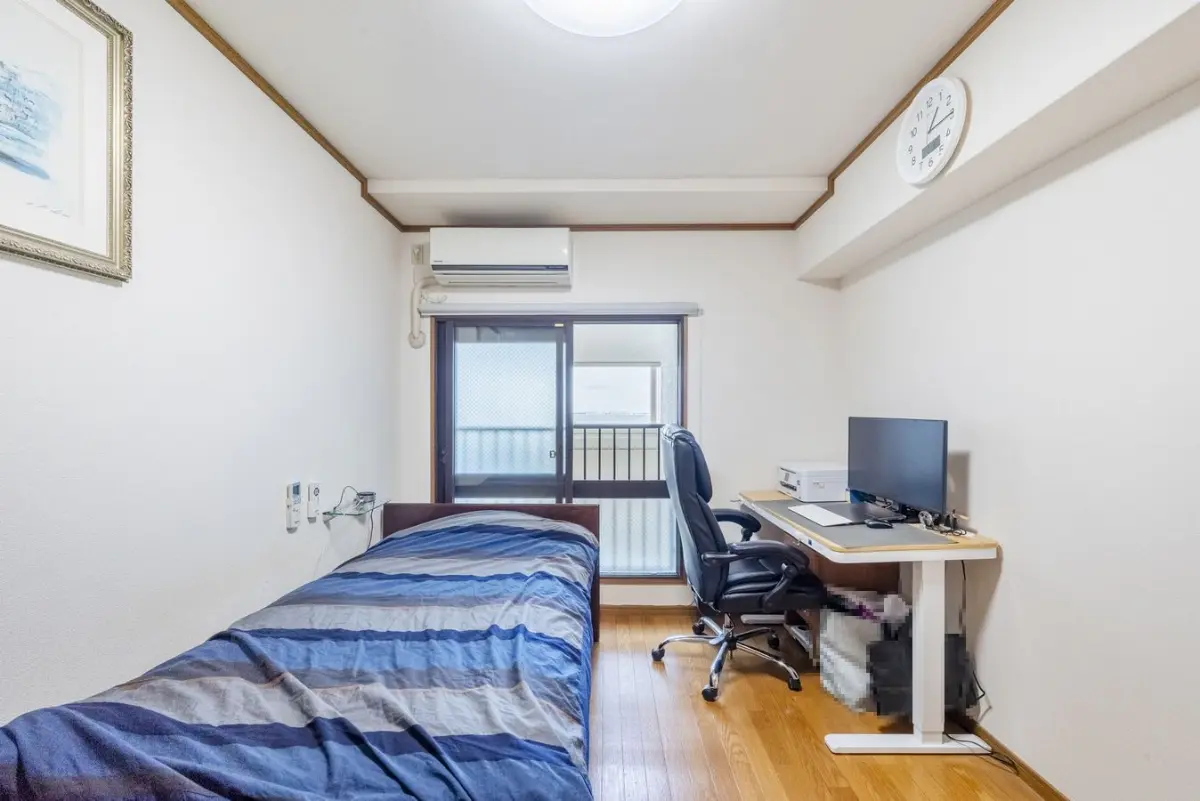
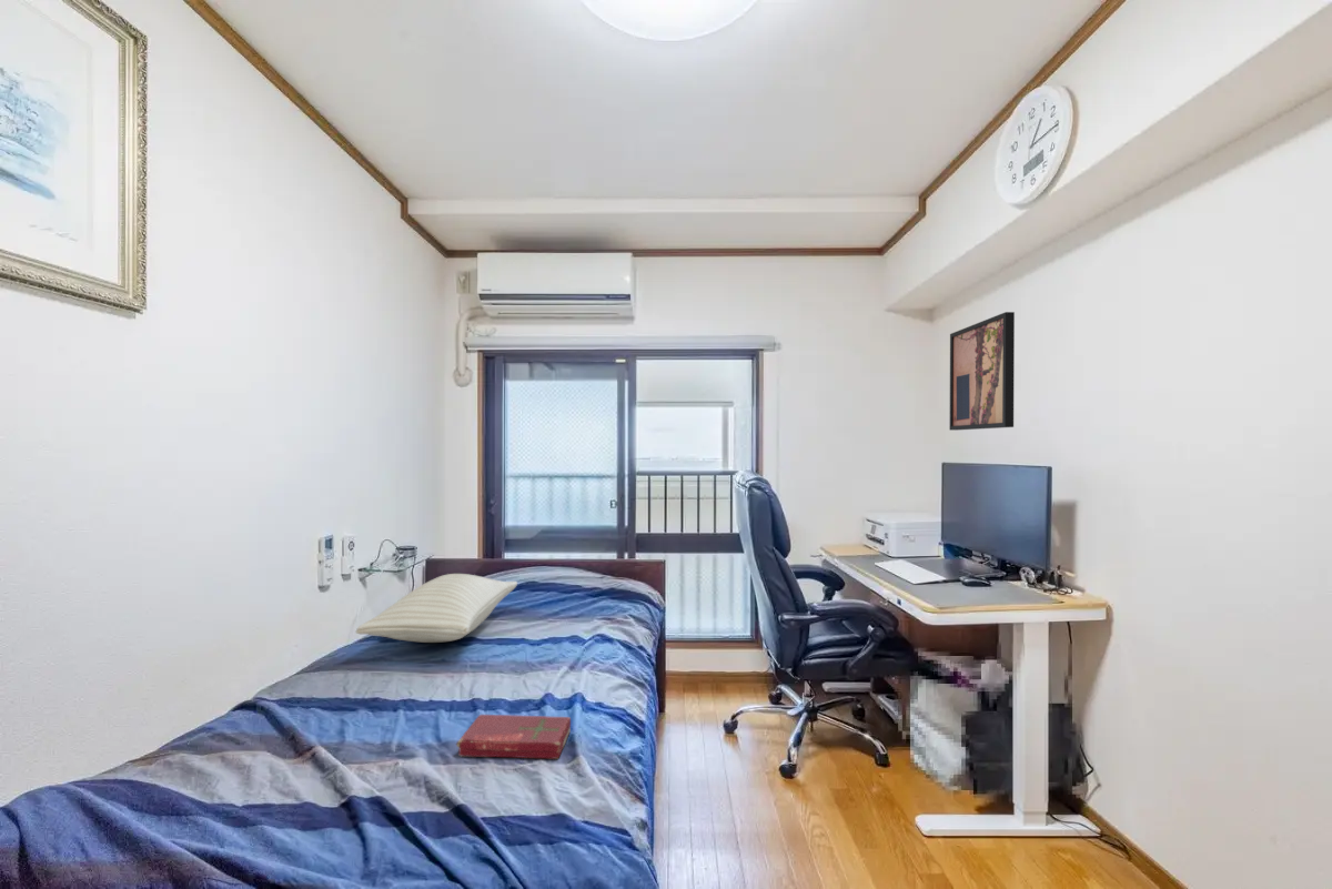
+ wall art [948,311,1016,432]
+ pillow [354,573,518,644]
+ book [455,714,572,760]
